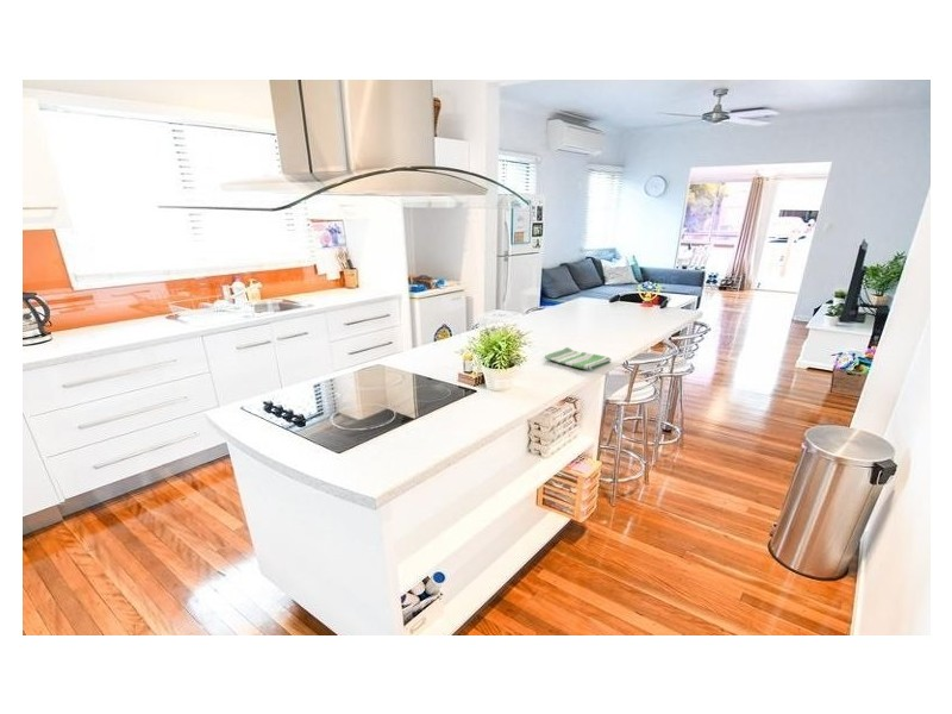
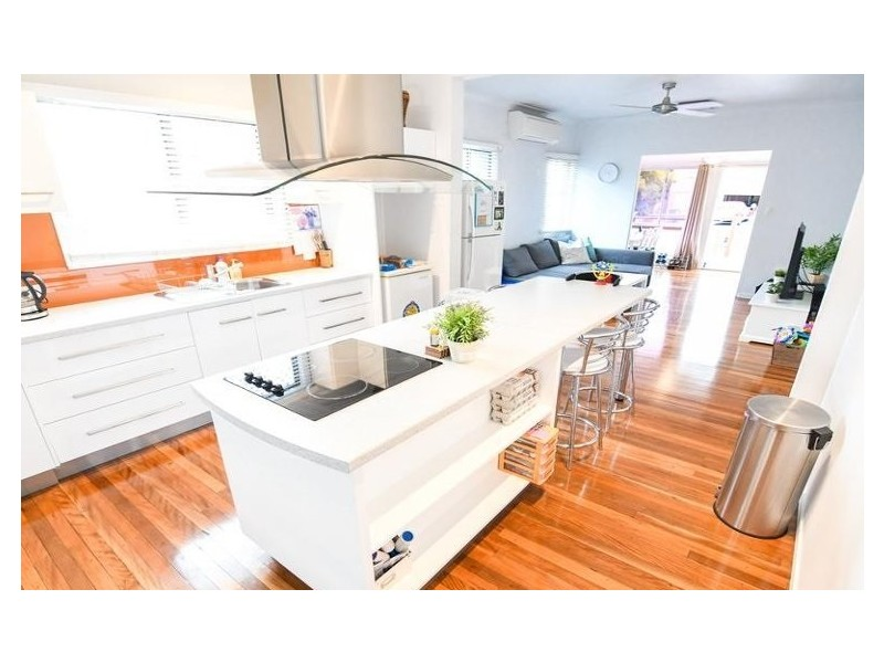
- dish towel [543,346,613,371]
